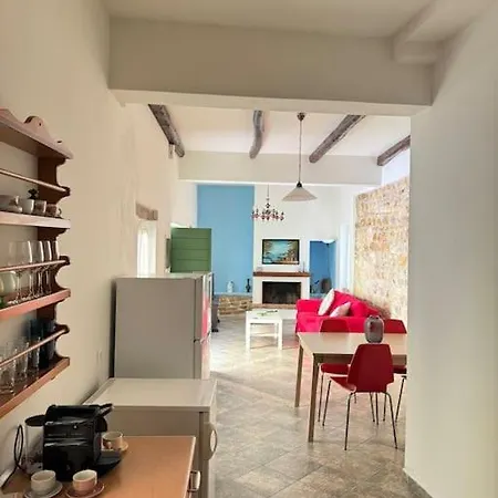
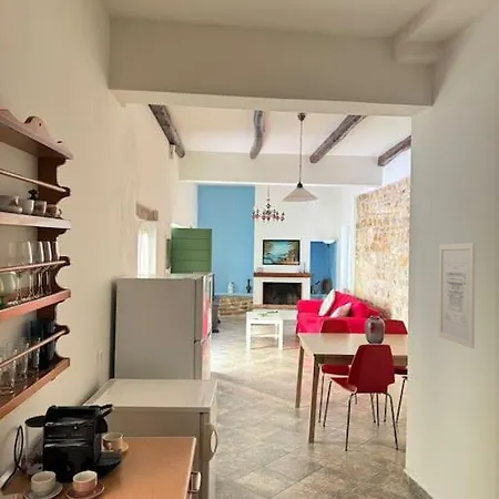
+ wall art [437,242,476,349]
